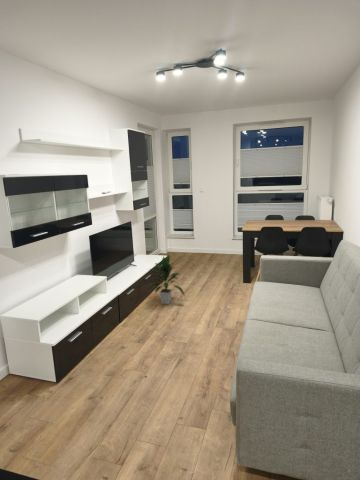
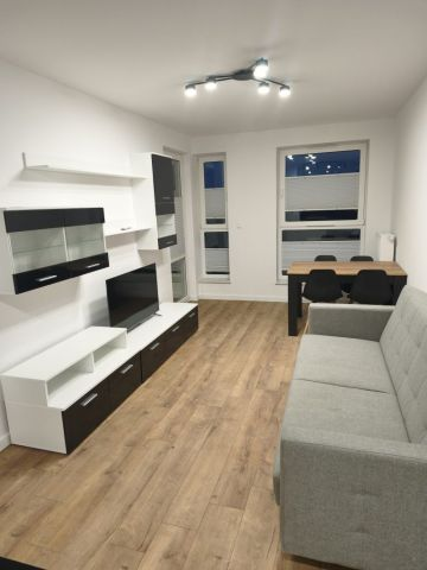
- indoor plant [147,254,186,305]
